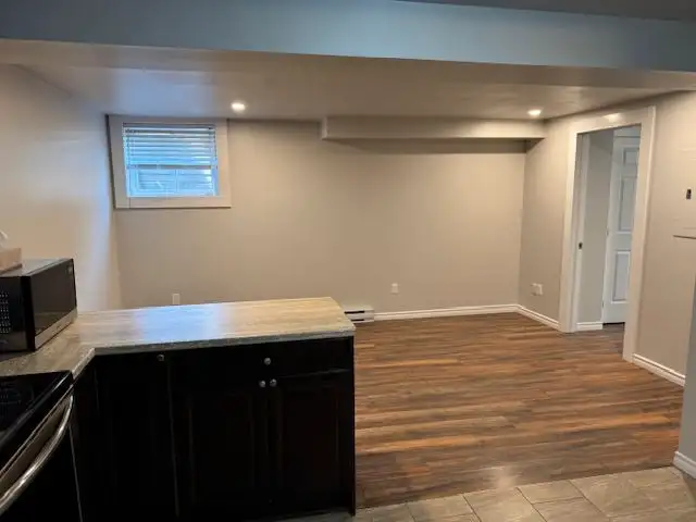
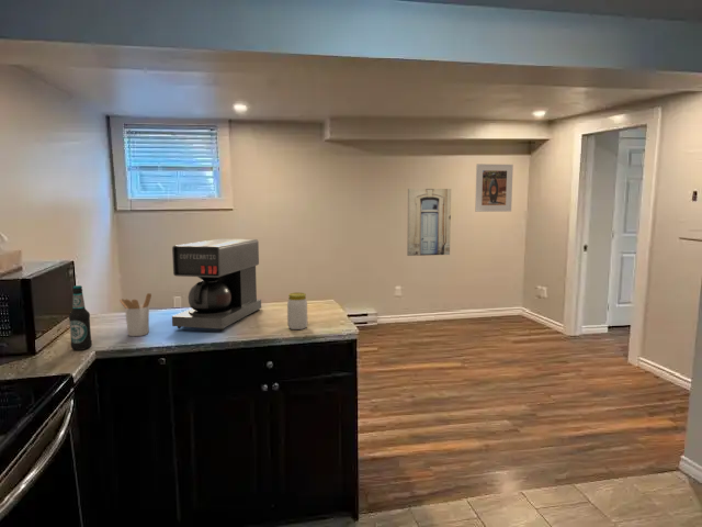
+ bottle [68,284,93,351]
+ wall art [406,188,452,257]
+ jar [286,292,308,330]
+ utensil holder [118,292,152,337]
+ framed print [474,162,514,213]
+ coffee maker [171,238,262,332]
